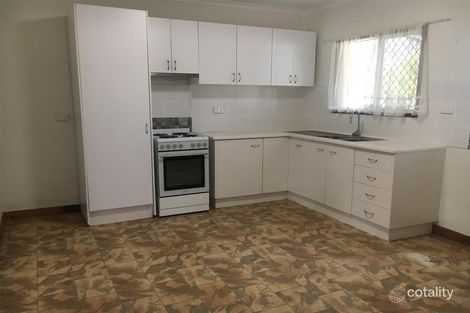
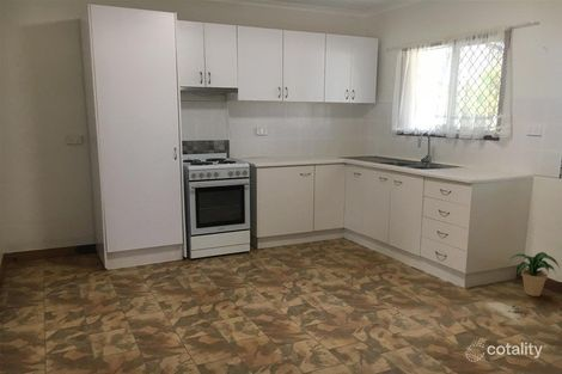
+ potted plant [508,251,561,298]
